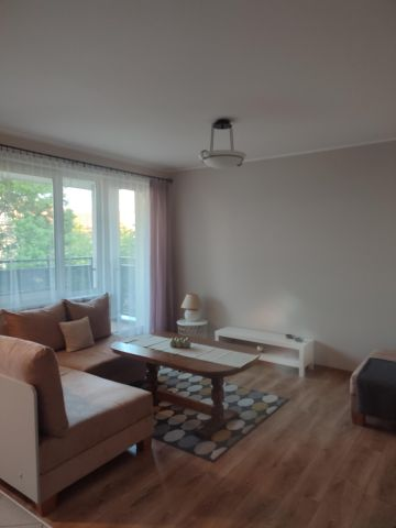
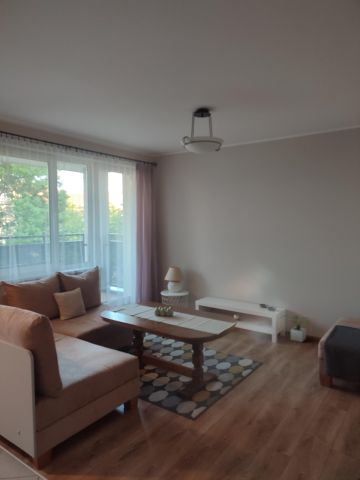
+ potted plant [281,314,311,343]
